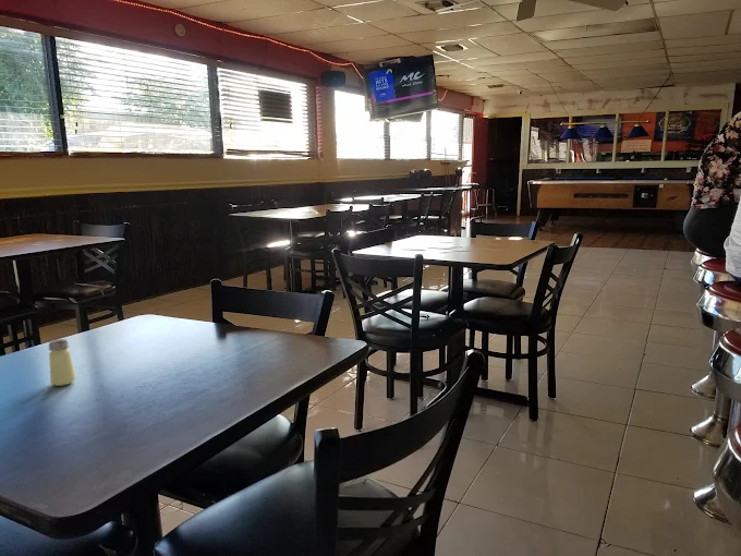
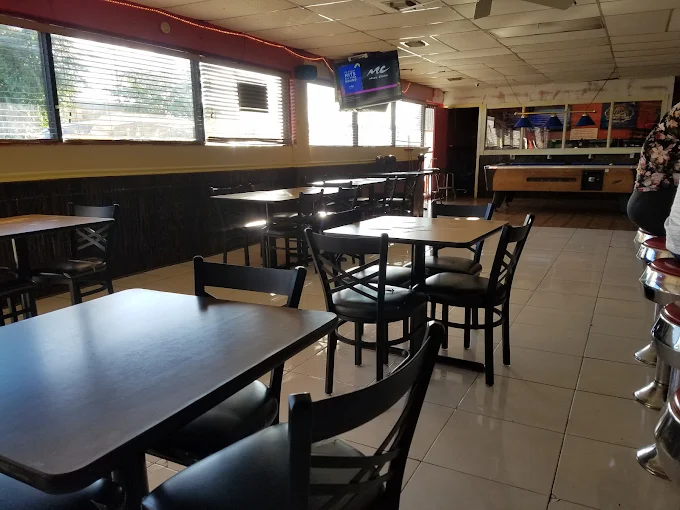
- saltshaker [48,338,77,387]
